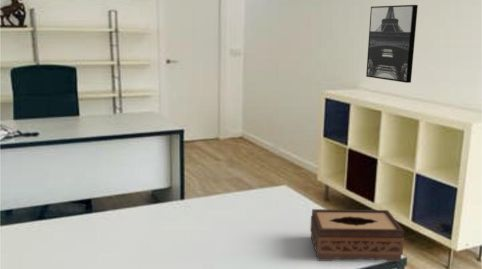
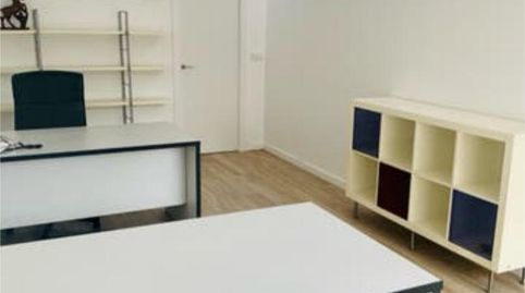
- wall art [365,4,419,84]
- tissue box [309,208,405,263]
